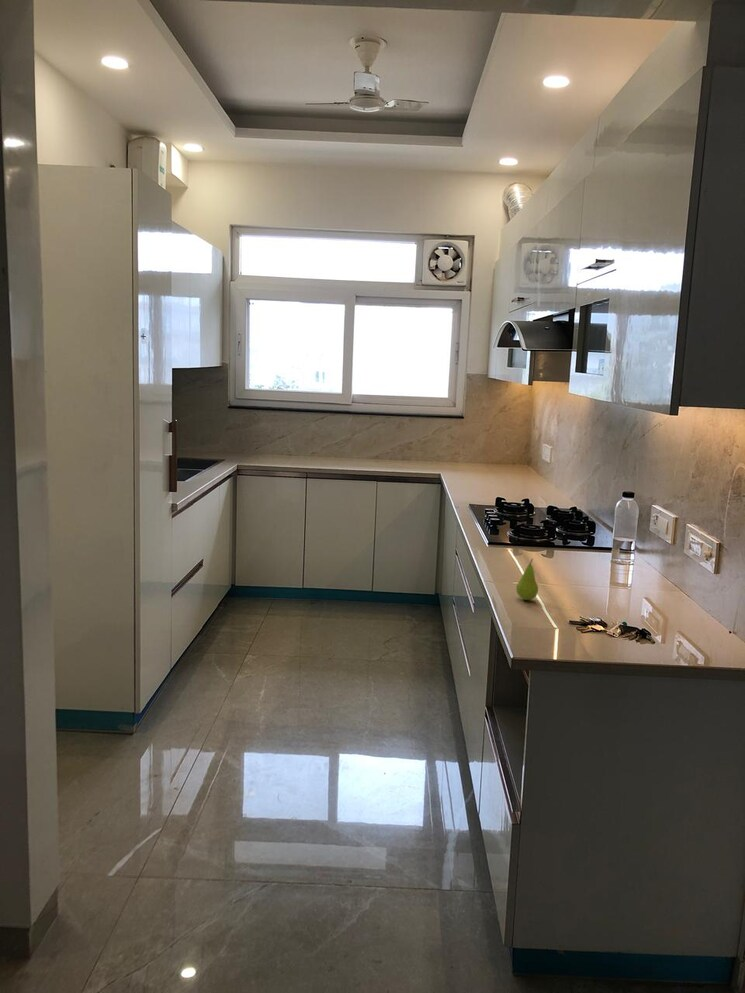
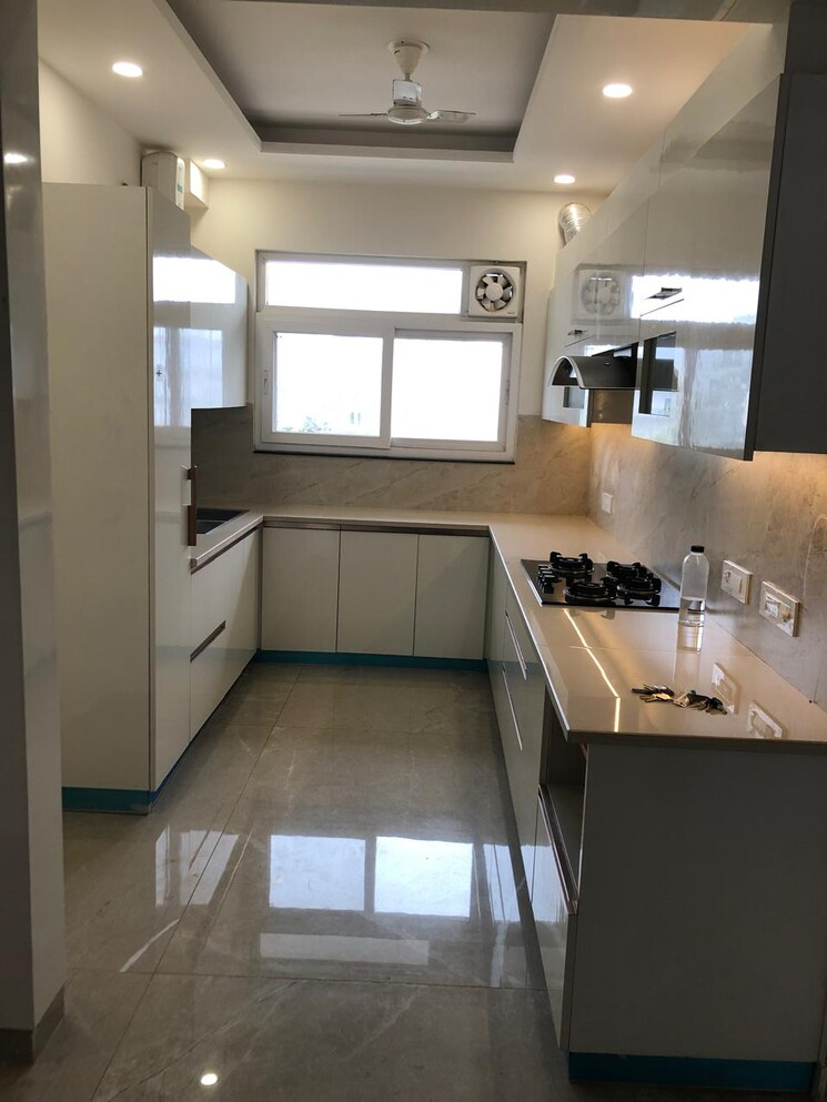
- fruit [515,558,539,601]
